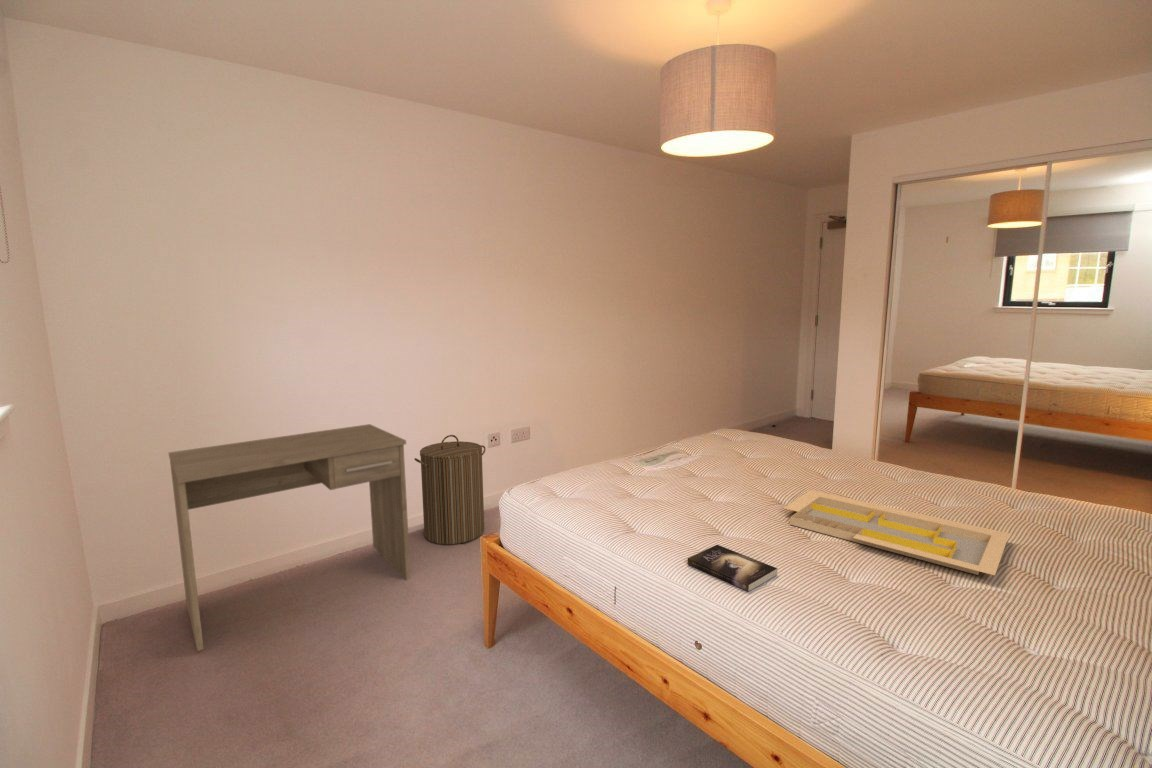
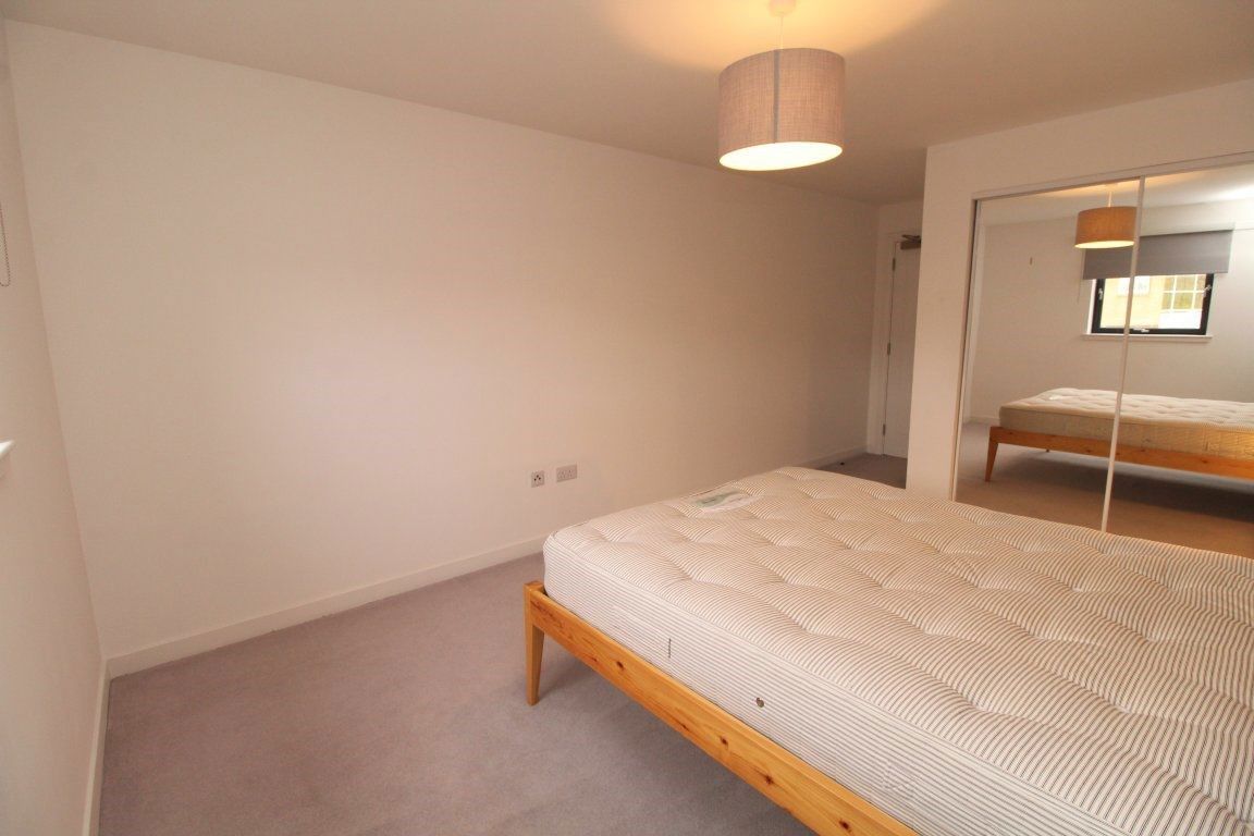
- book [687,544,779,592]
- laundry hamper [413,434,486,546]
- serving tray [783,489,1010,576]
- desk [168,423,412,652]
